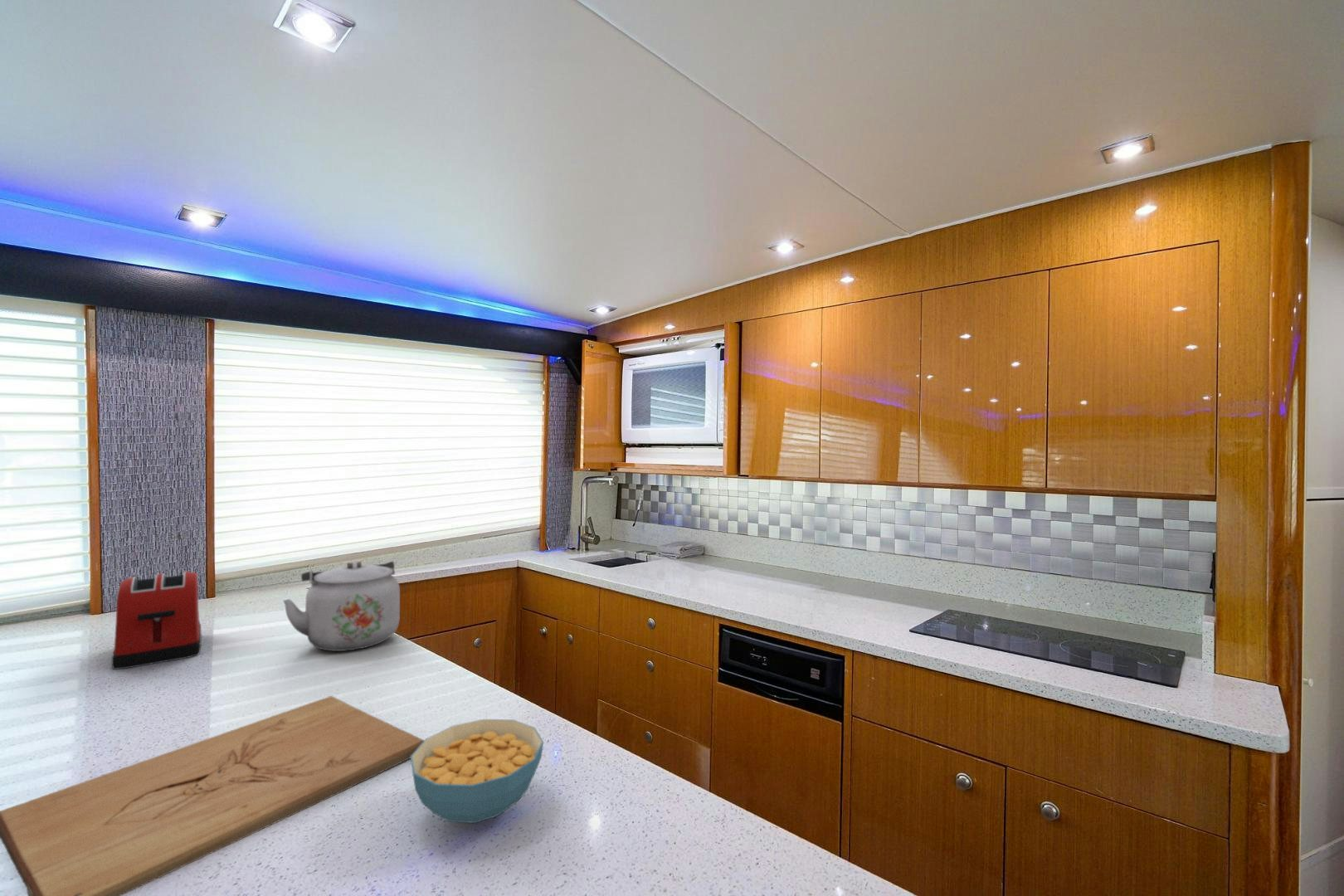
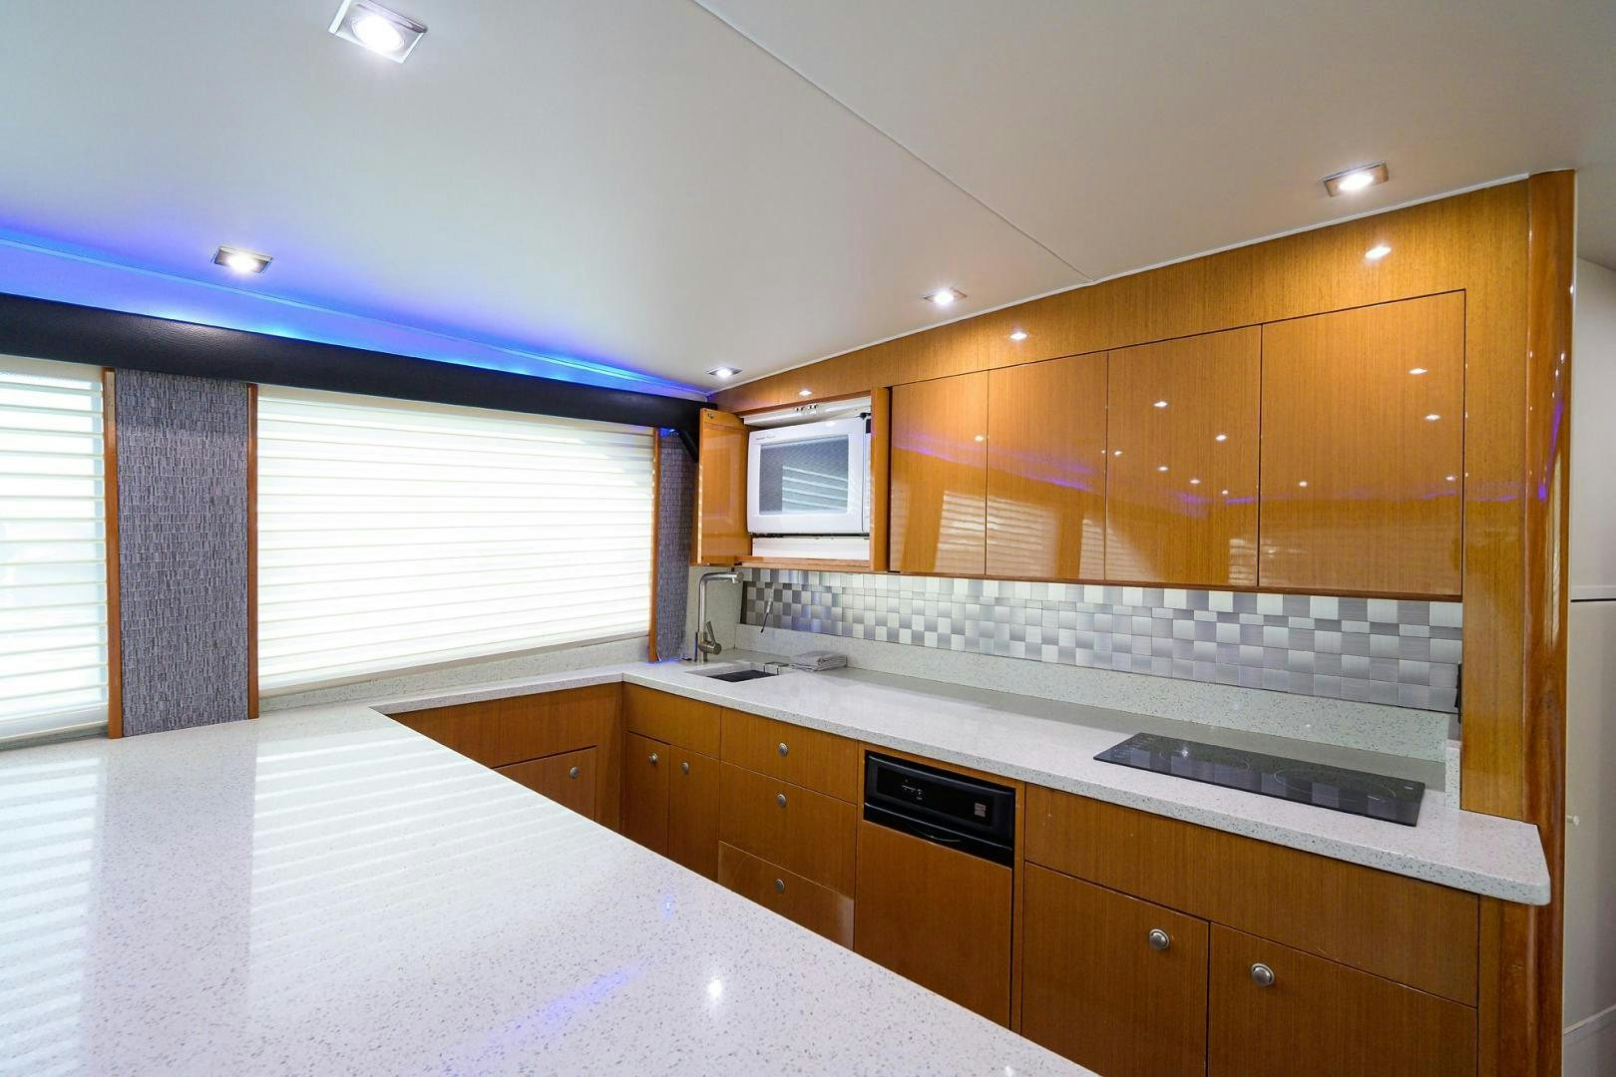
- kettle [282,560,401,652]
- cereal bowl [410,718,544,824]
- toaster [111,571,202,670]
- cutting board [0,695,425,896]
